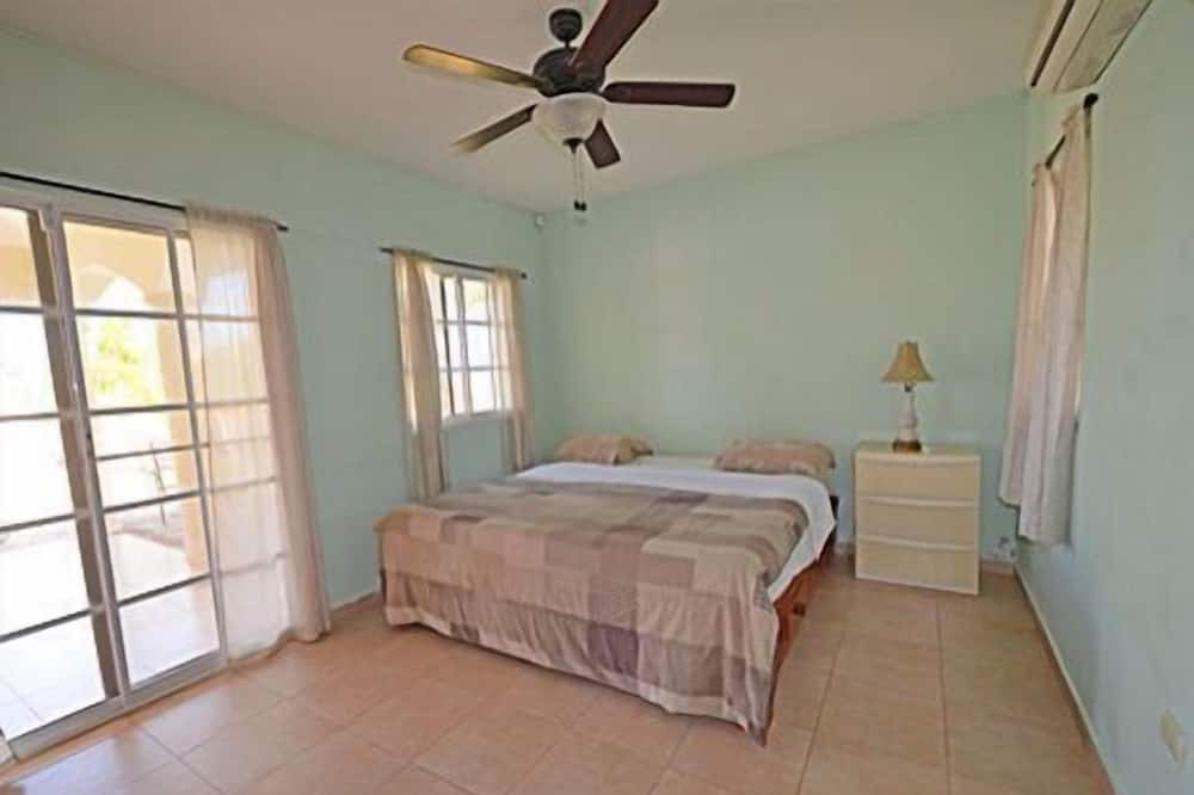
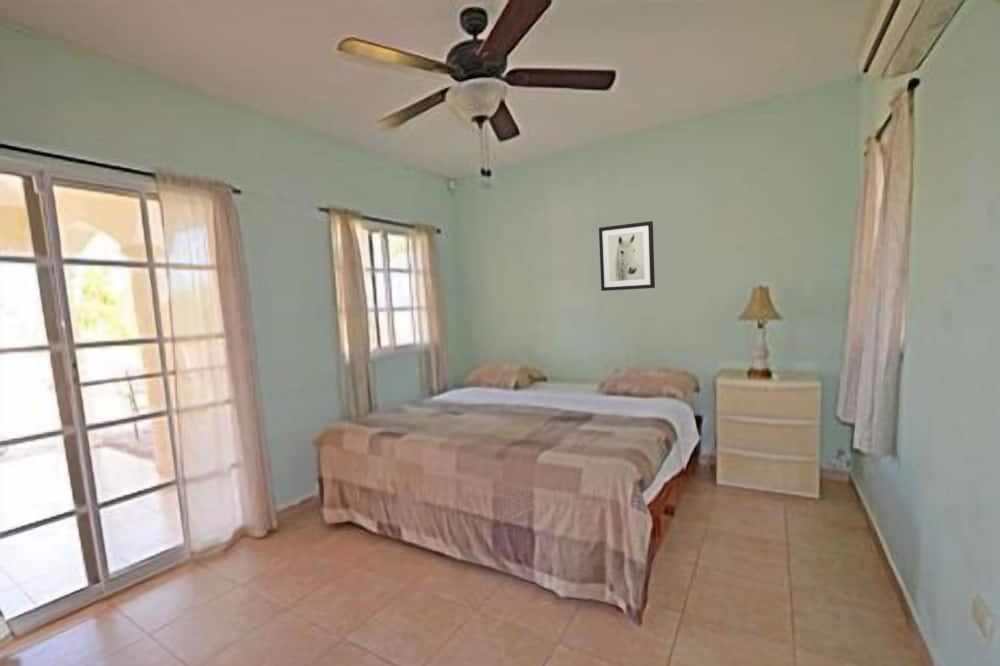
+ wall art [598,220,656,292]
